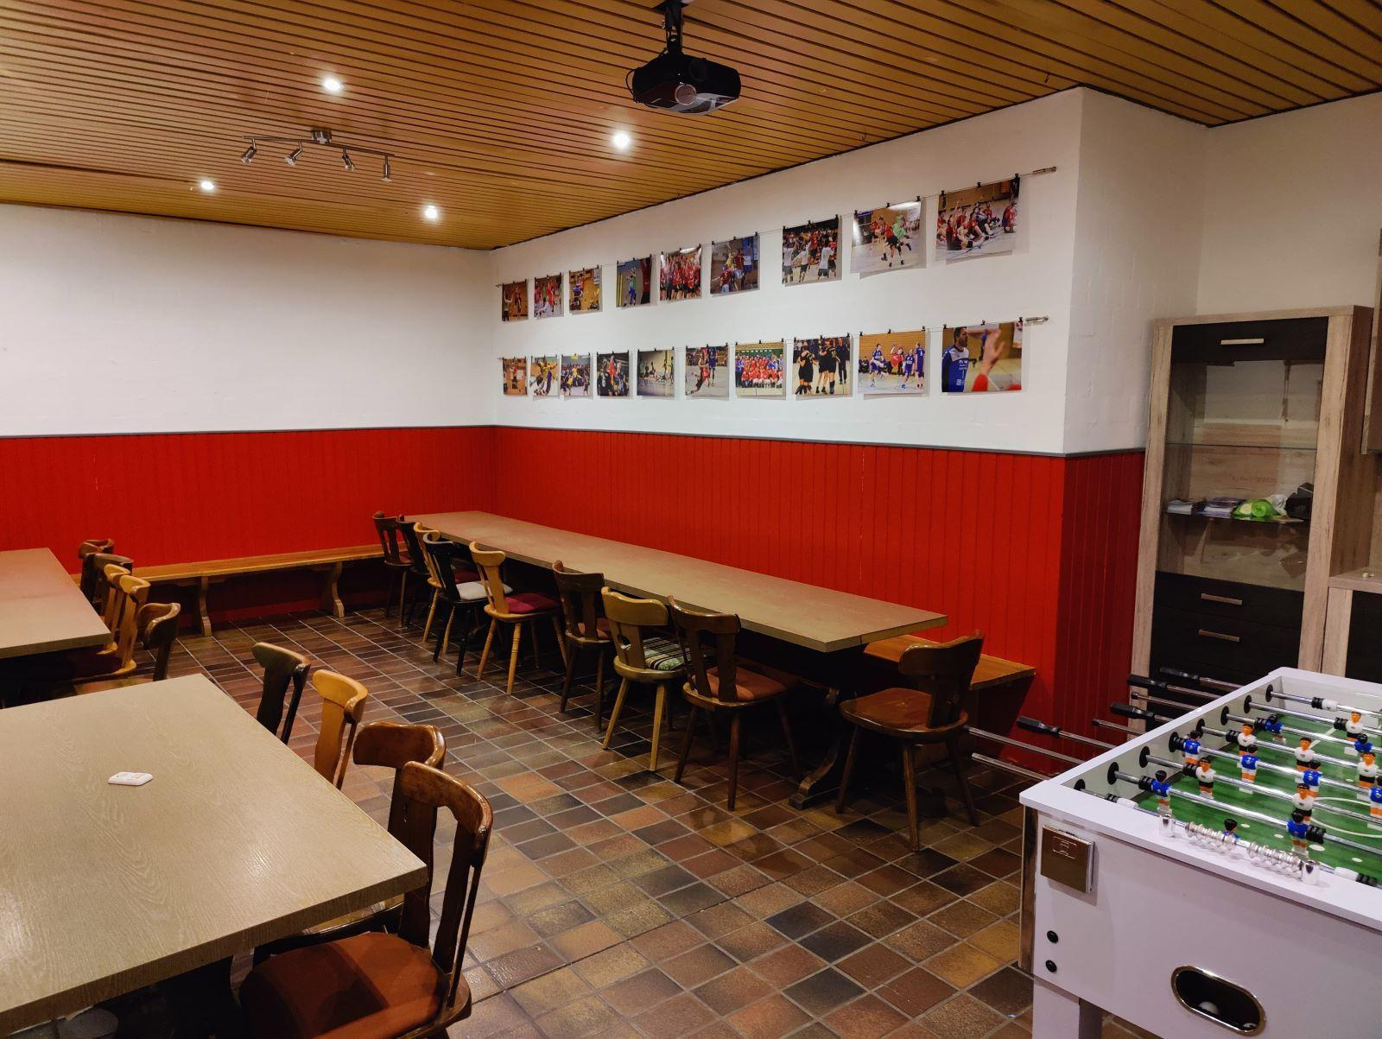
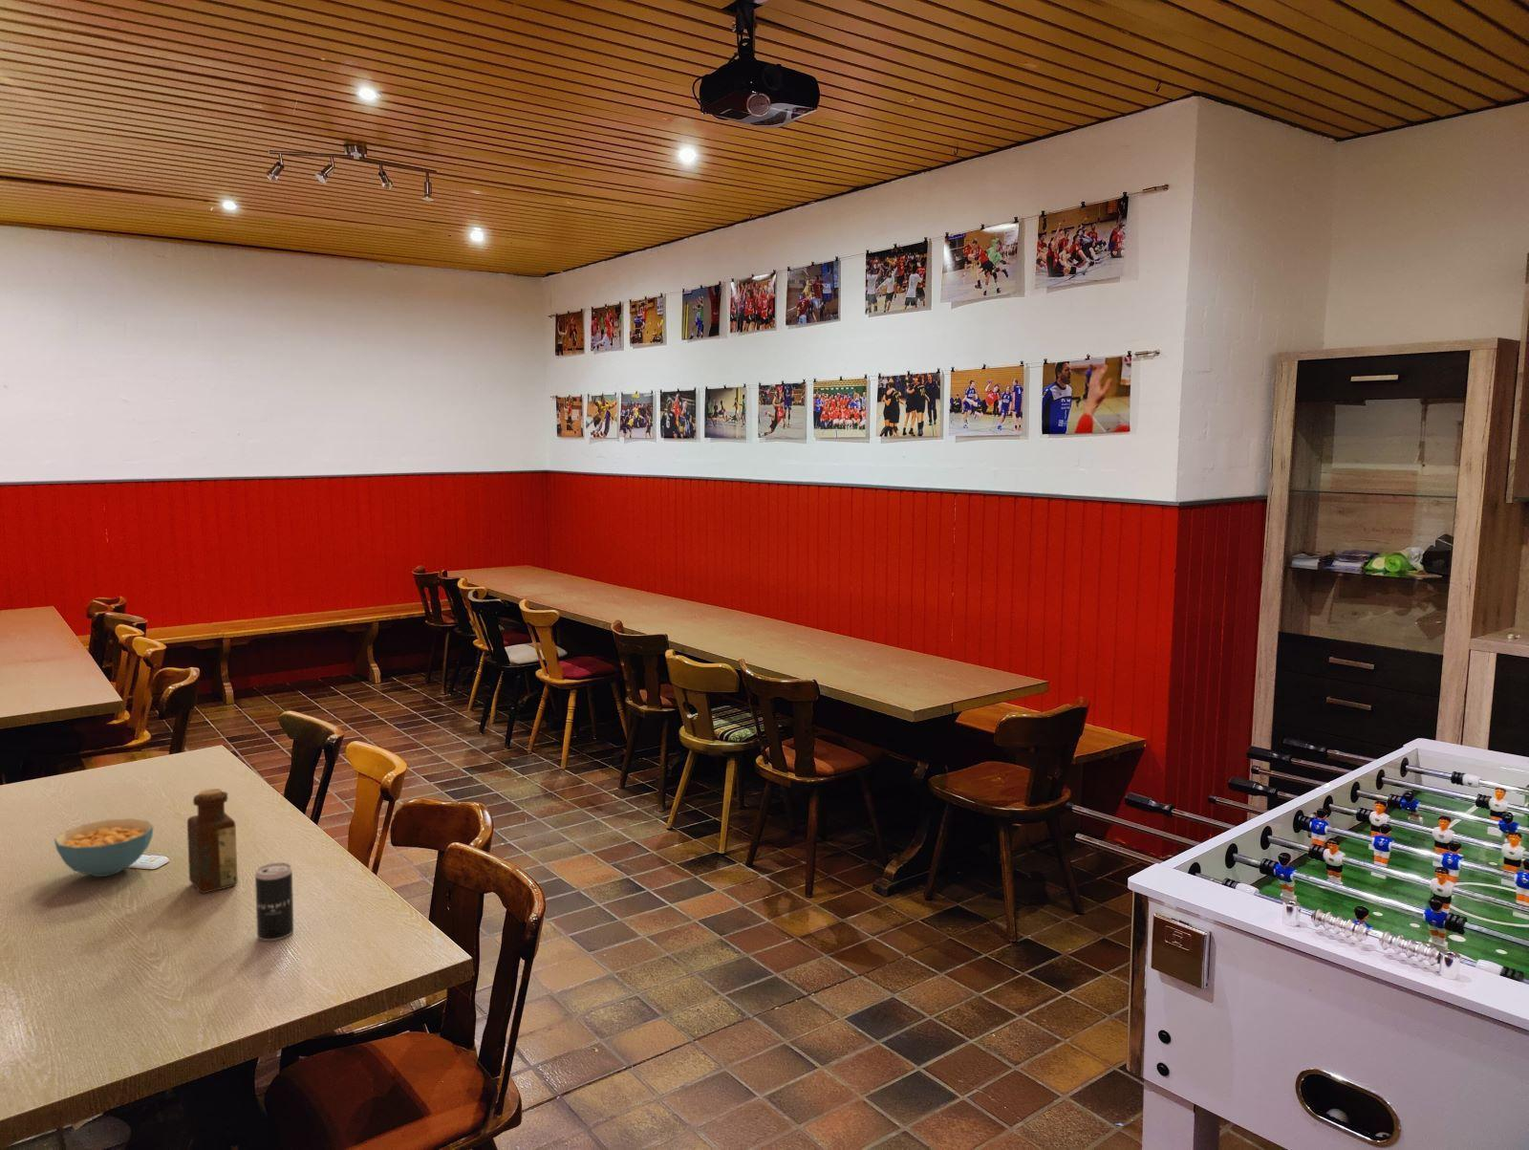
+ bottle [186,788,239,894]
+ cereal bowl [53,818,153,877]
+ beverage can [254,861,295,941]
